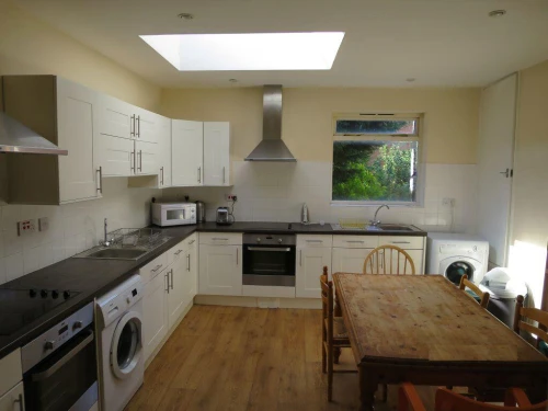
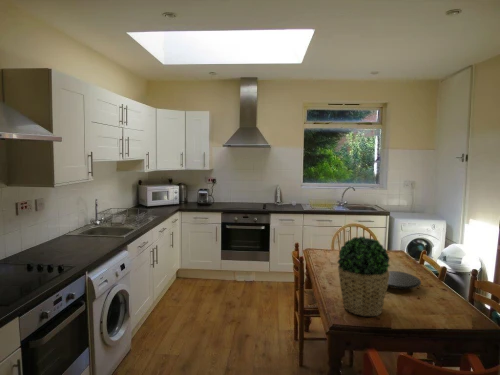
+ potted plant [337,235,391,318]
+ plate [388,270,422,290]
